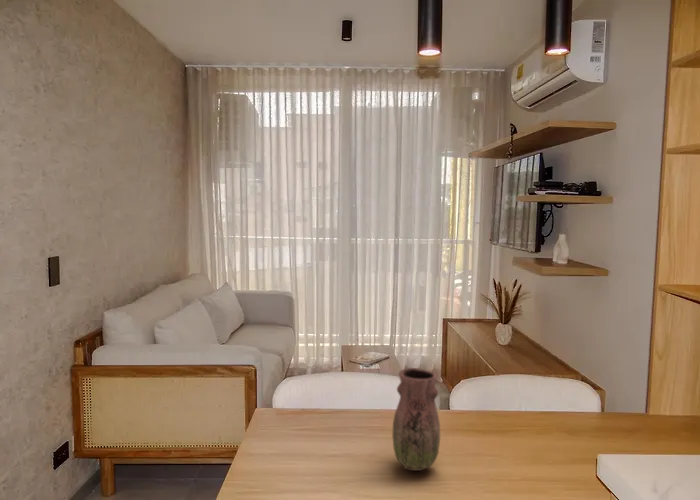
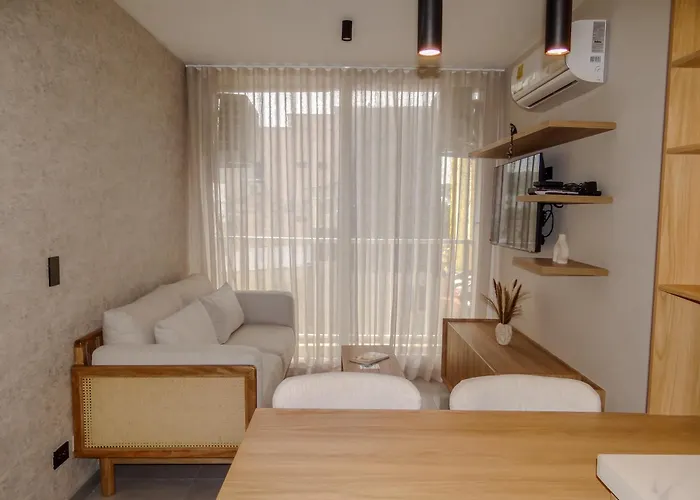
- vase [391,367,441,472]
